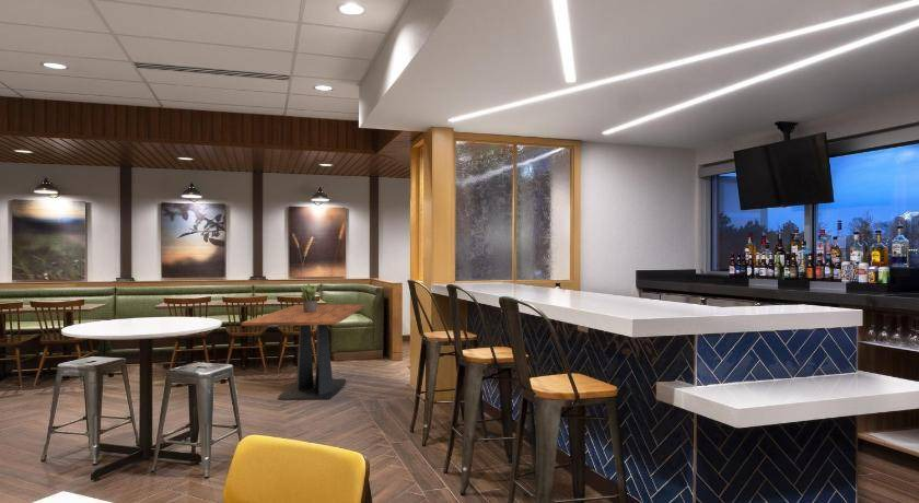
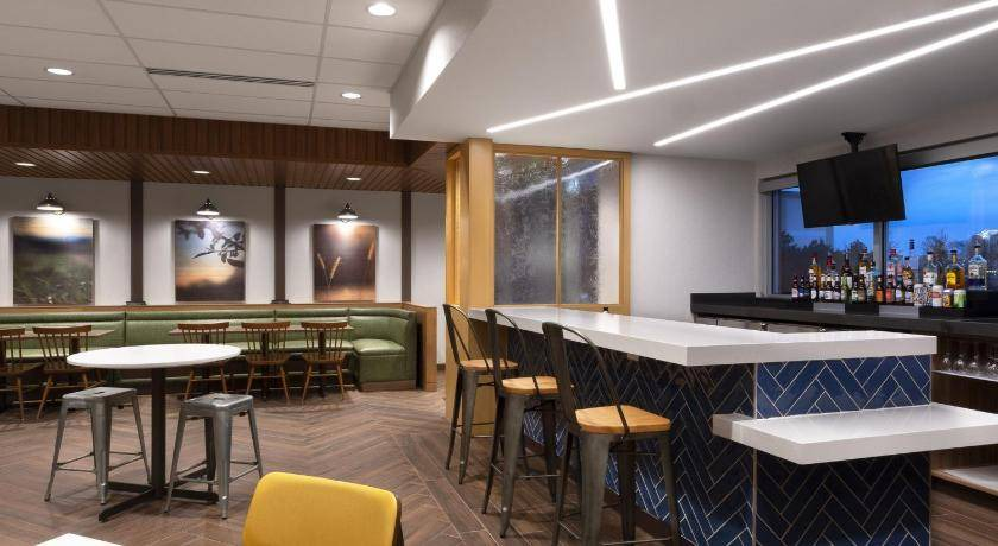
- dining table [241,303,367,401]
- potted plant [300,282,324,312]
